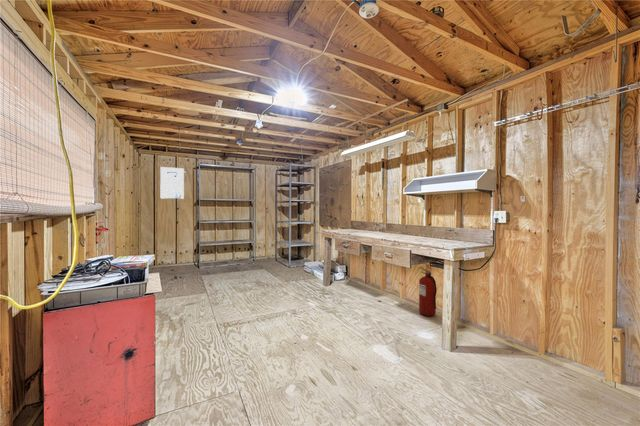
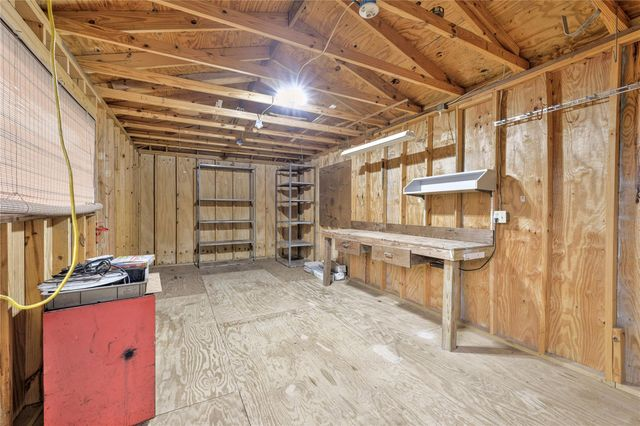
- fire extinguisher [418,267,438,317]
- wall art [159,166,185,200]
